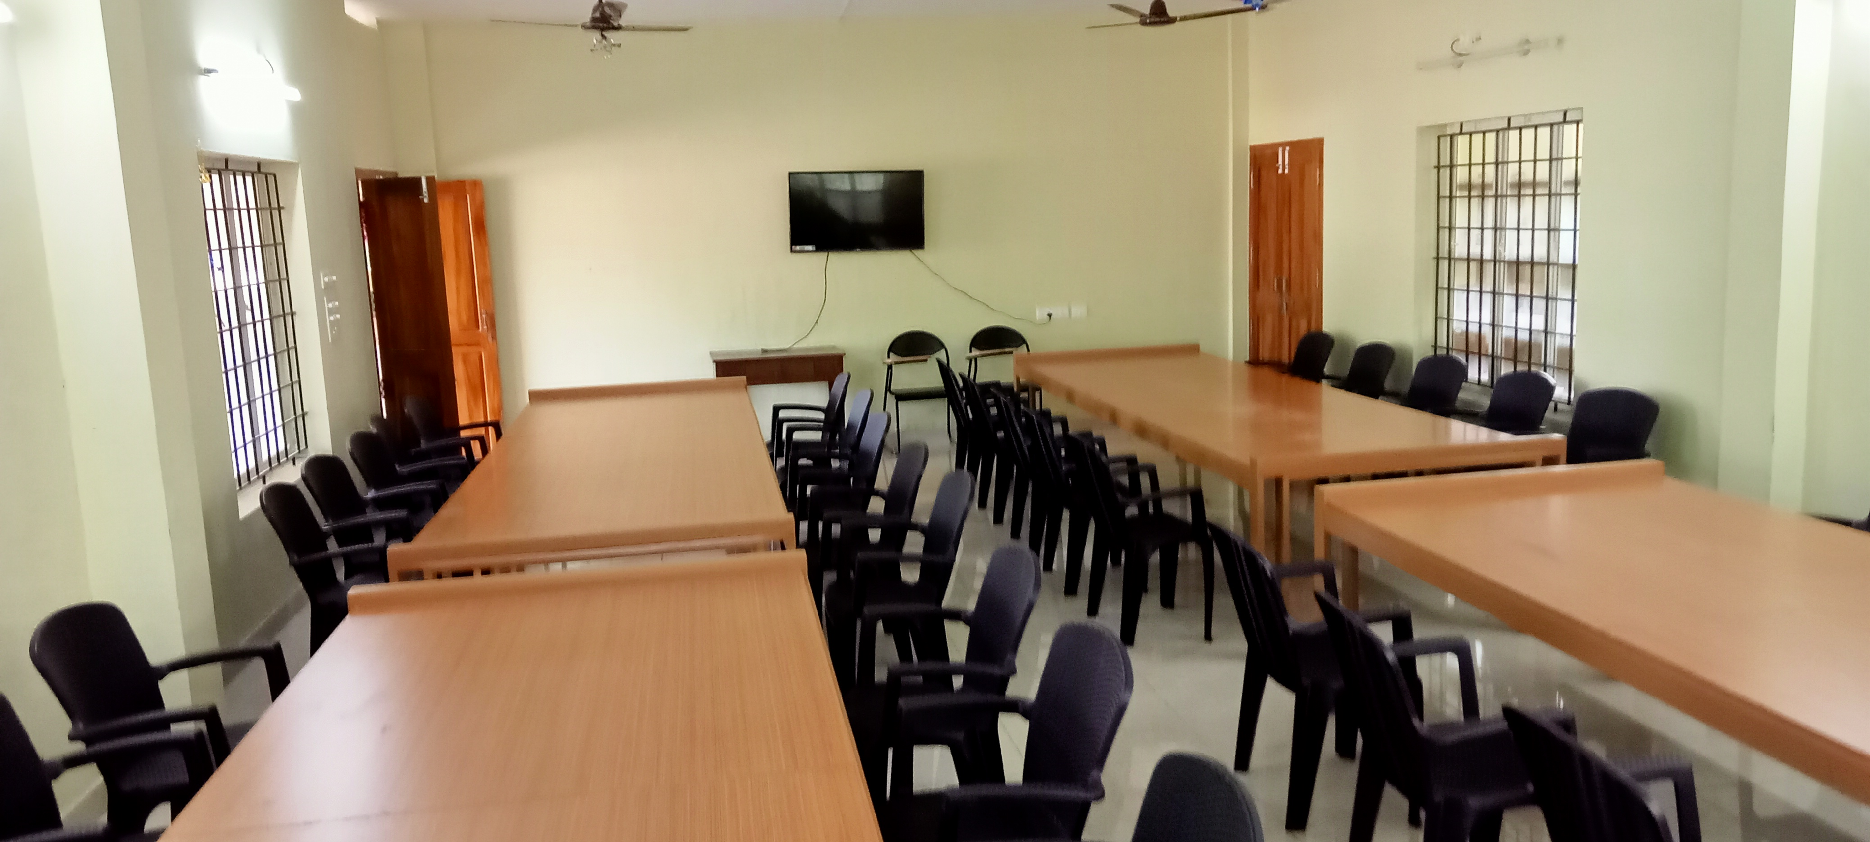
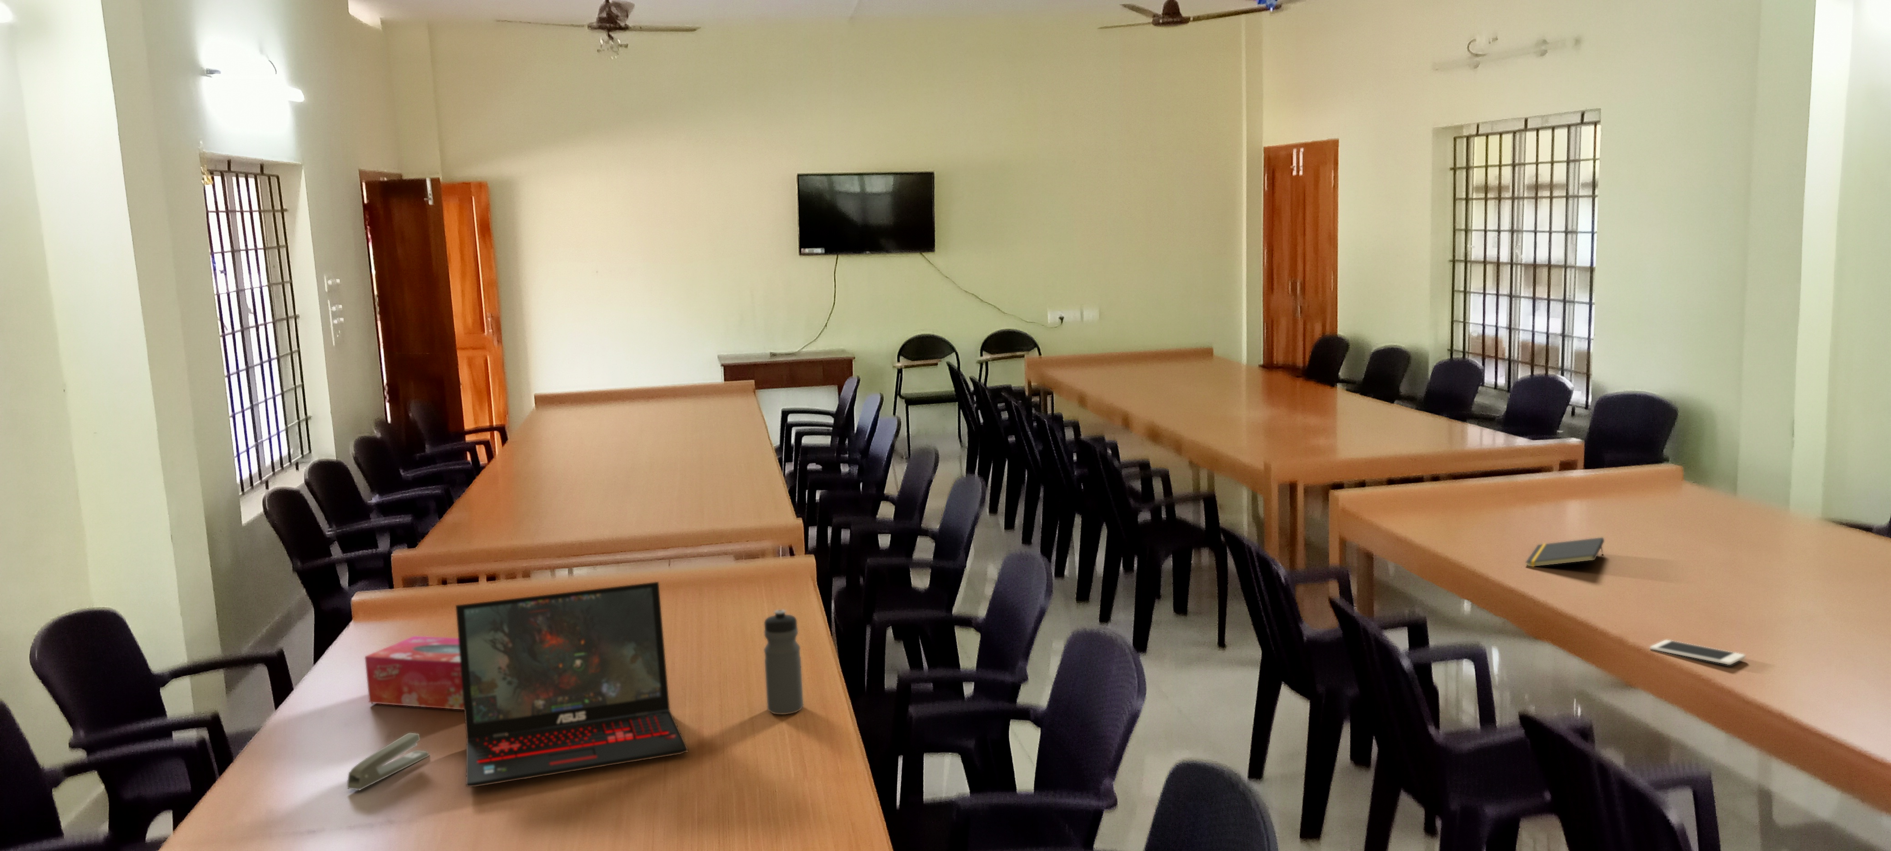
+ tissue box [364,635,464,710]
+ notepad [1526,538,1605,568]
+ cell phone [1650,639,1746,665]
+ laptop [455,581,689,787]
+ stapler [346,733,429,791]
+ water bottle [763,609,803,715]
